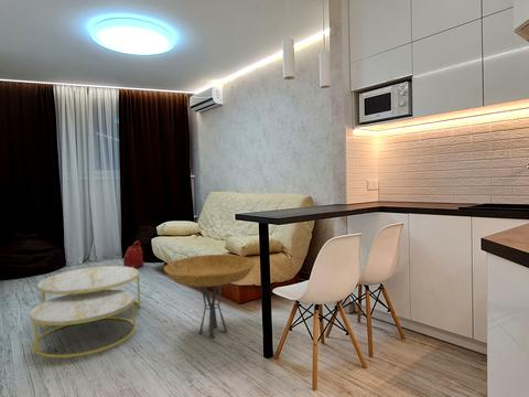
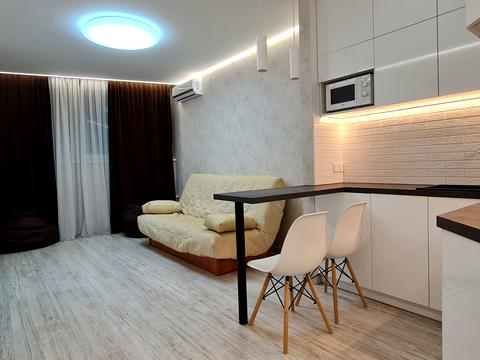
- coffee table [29,265,141,358]
- side table [163,254,257,339]
- backpack [122,240,144,269]
